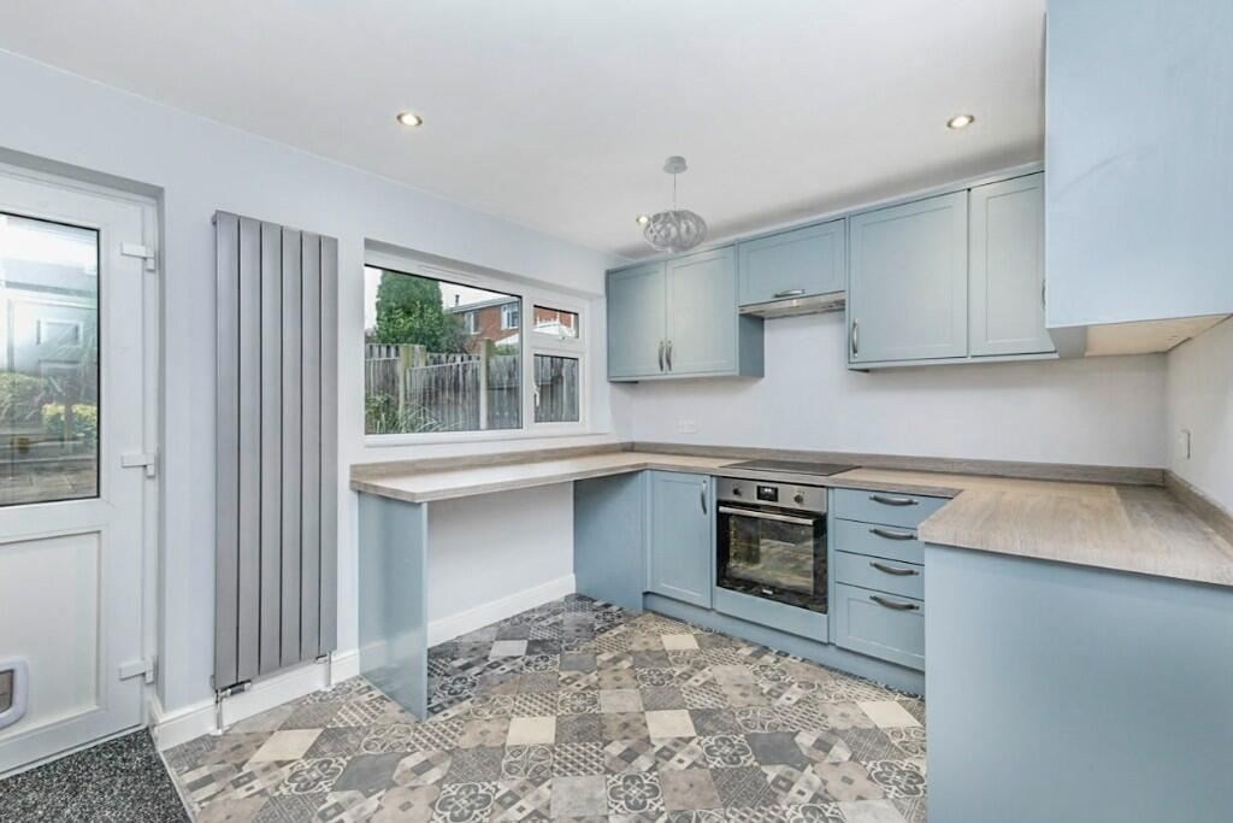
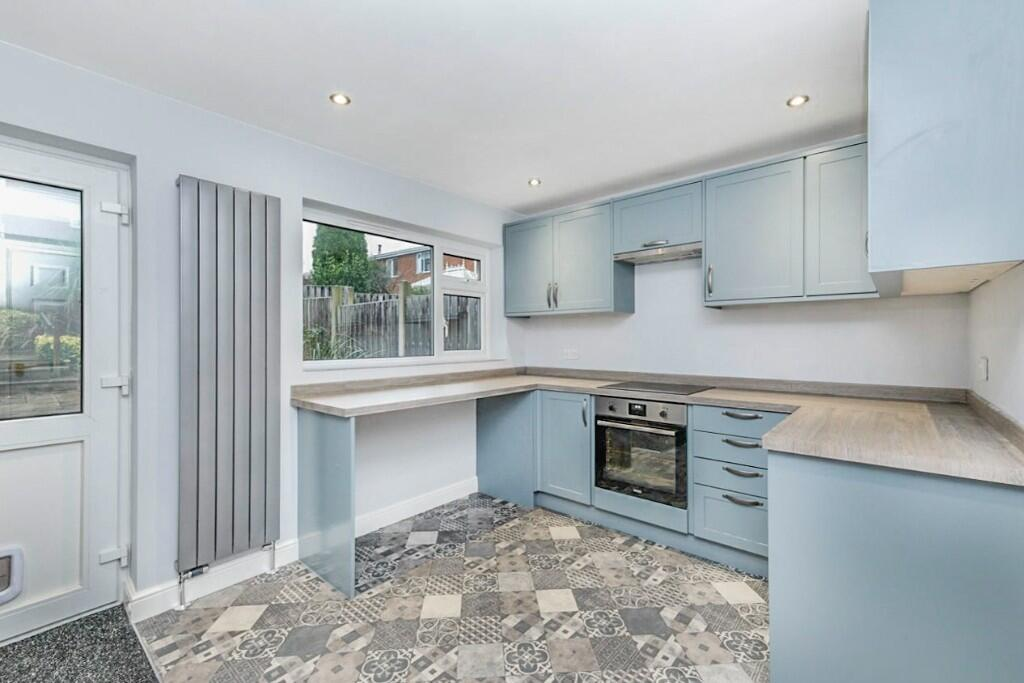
- pendant light [642,154,708,255]
